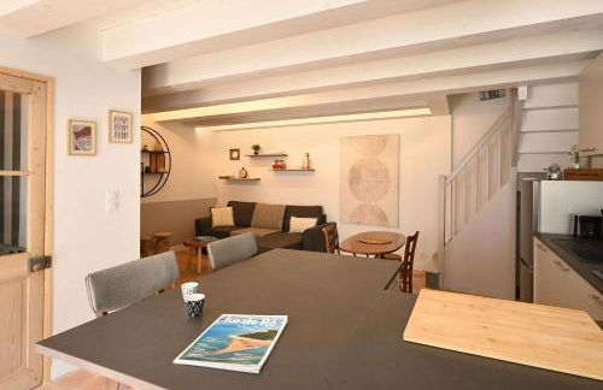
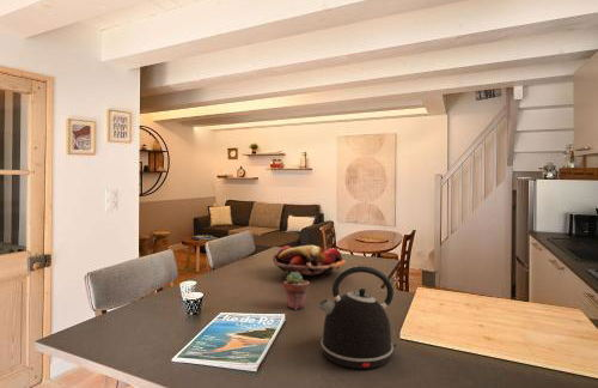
+ kettle [317,265,397,370]
+ potted succulent [282,272,310,310]
+ fruit basket [271,244,347,279]
